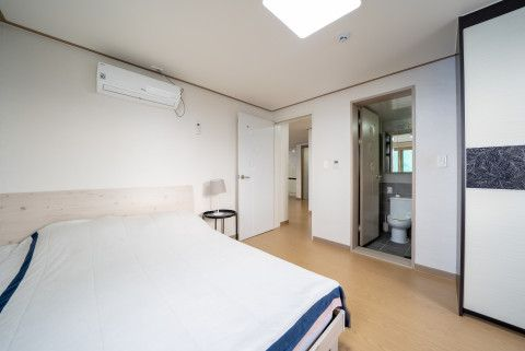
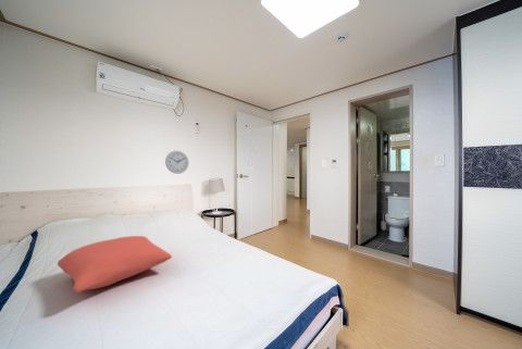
+ cushion [57,235,173,294]
+ wall clock [164,150,190,175]
